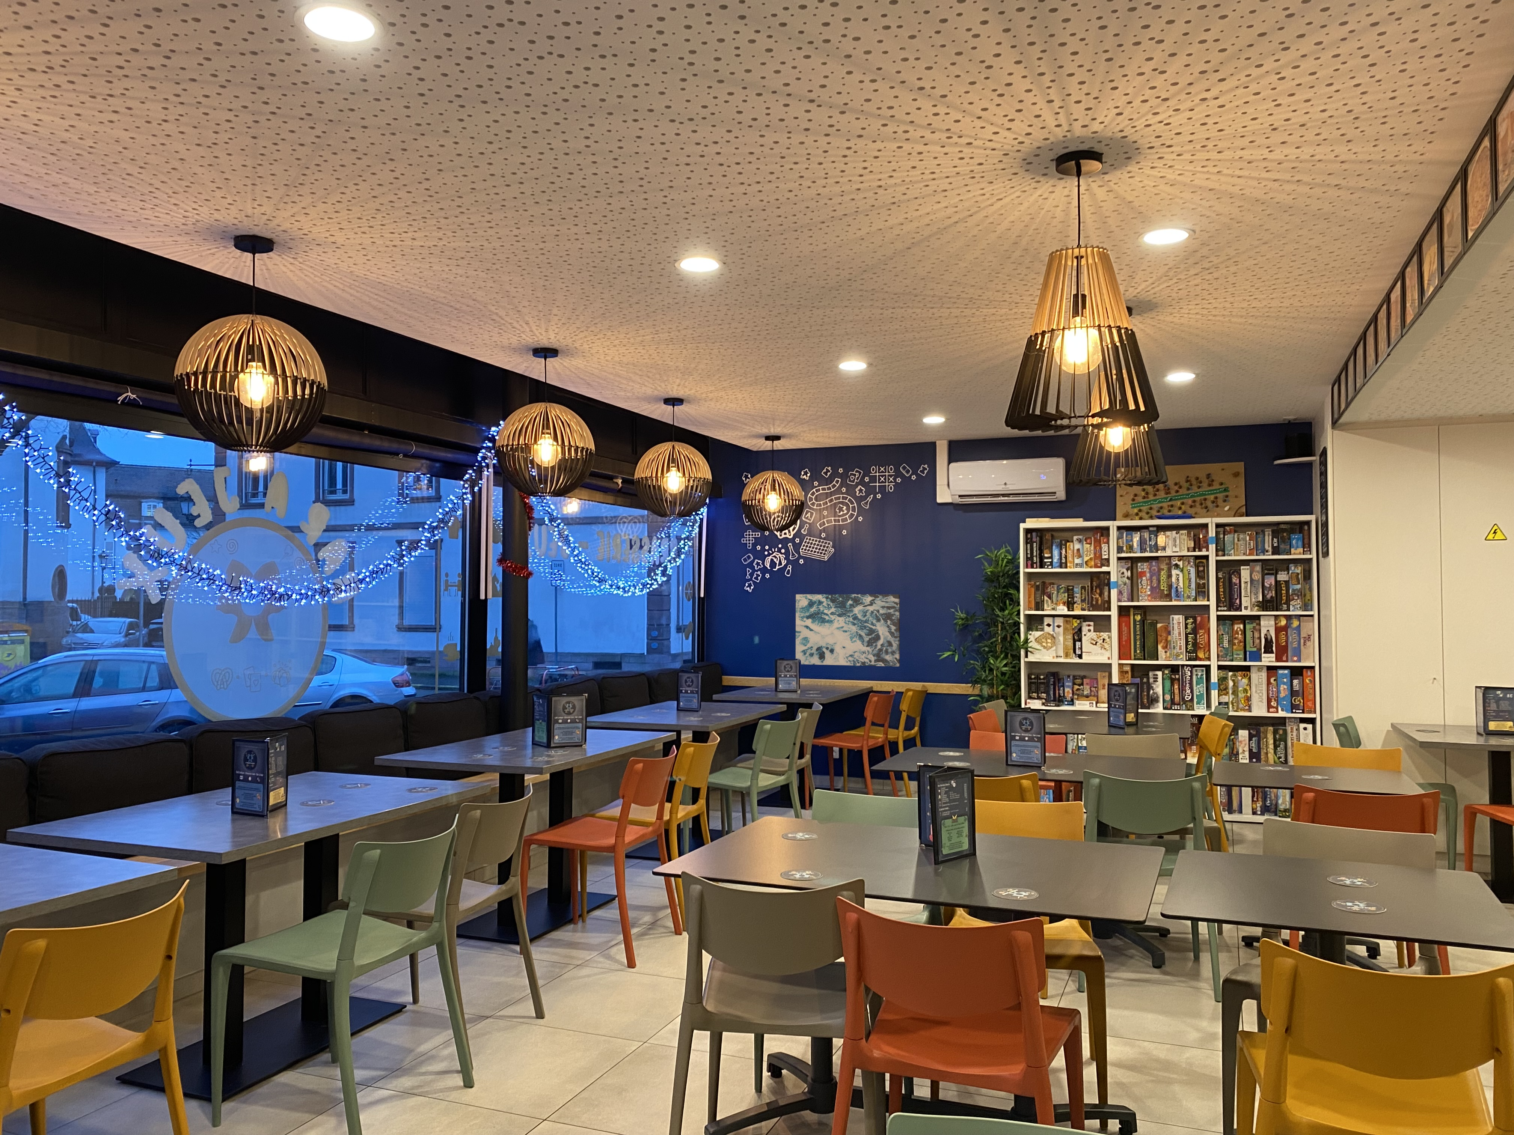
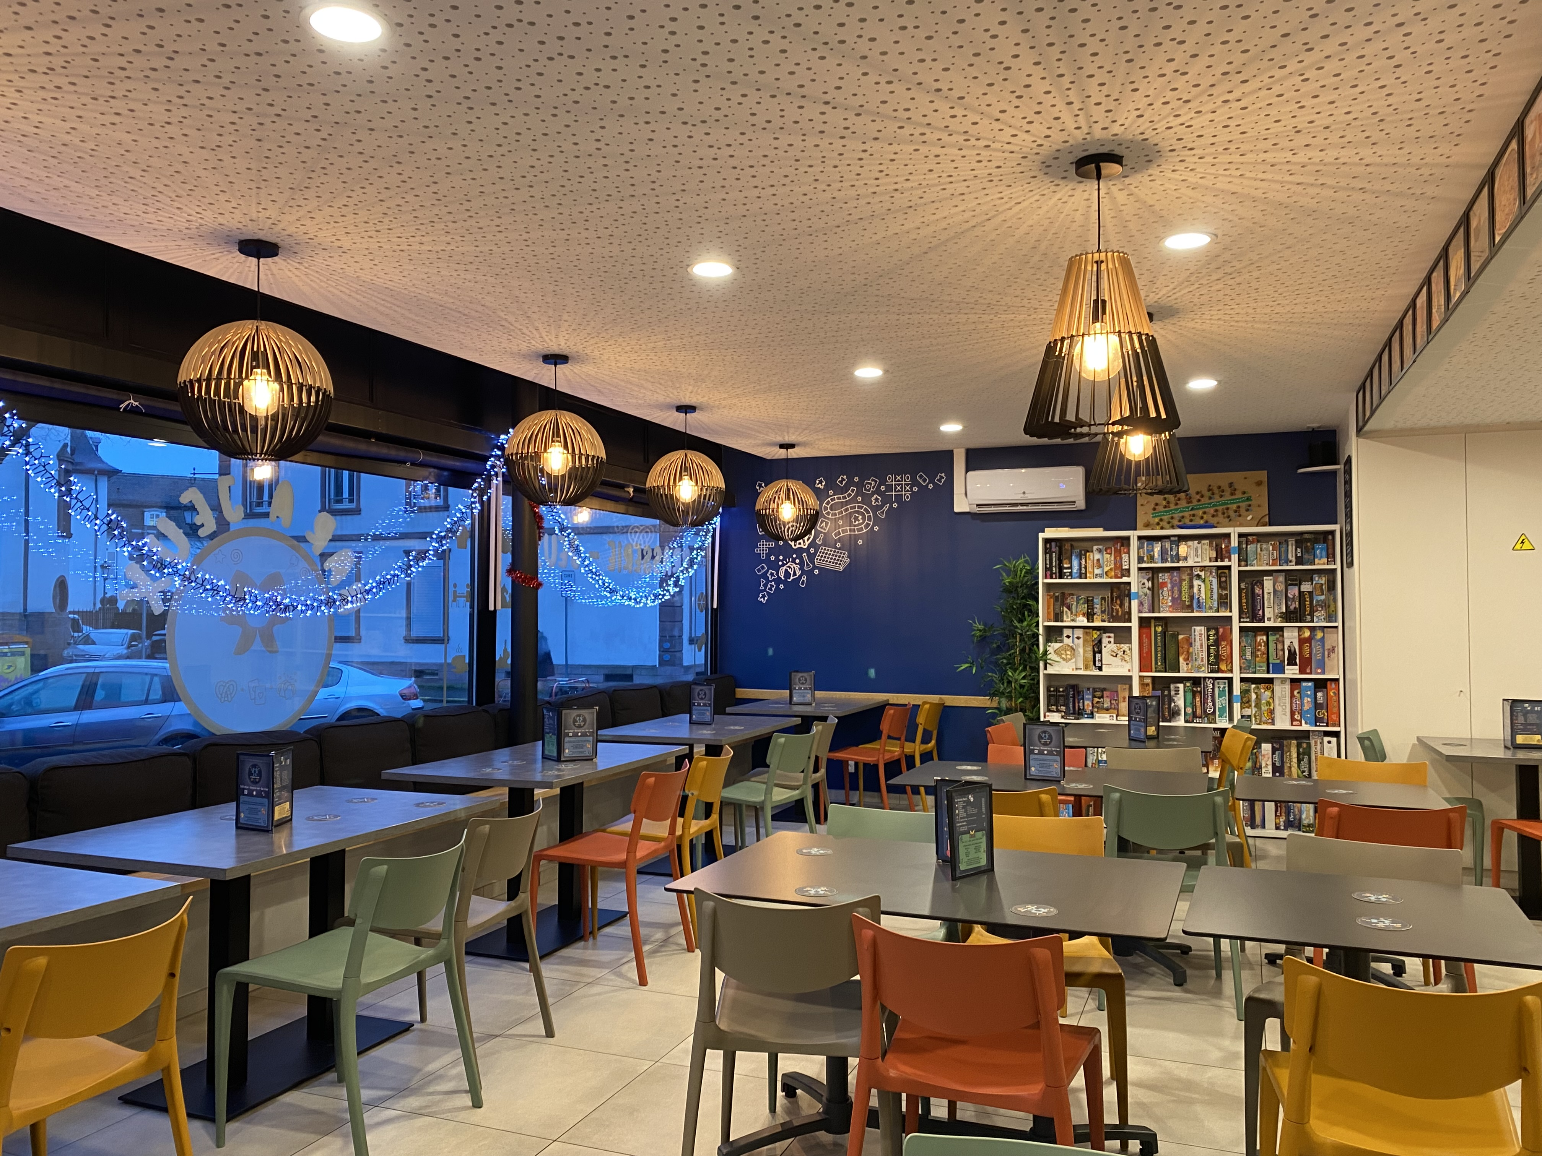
- wall art [795,594,900,666]
